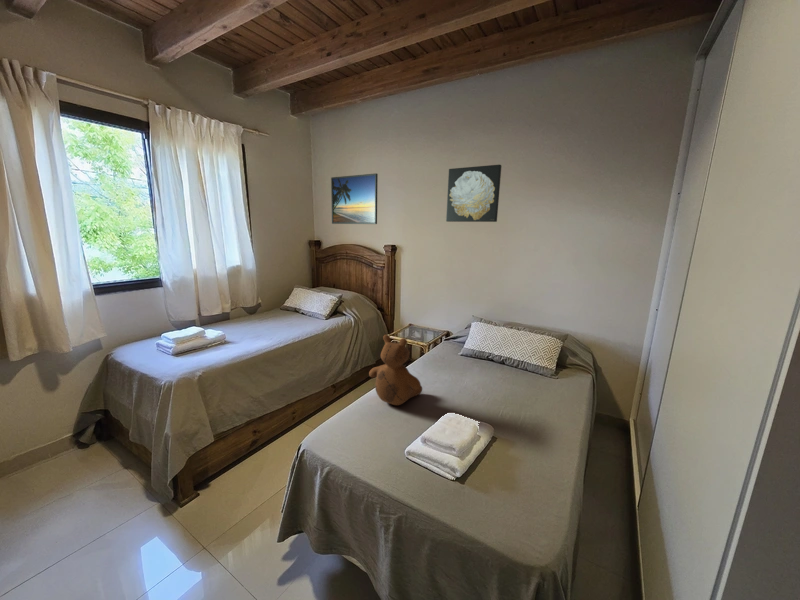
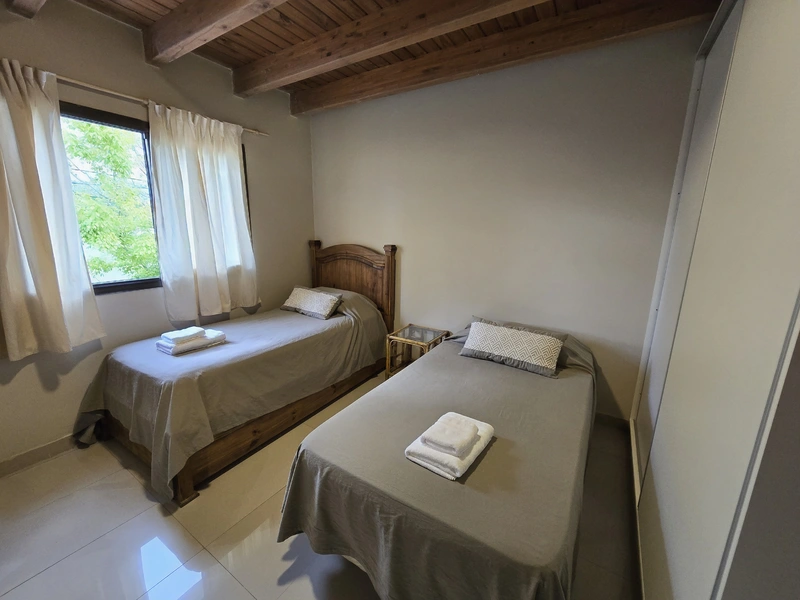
- wall art [445,164,502,223]
- teddy bear [368,334,423,406]
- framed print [330,172,379,225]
